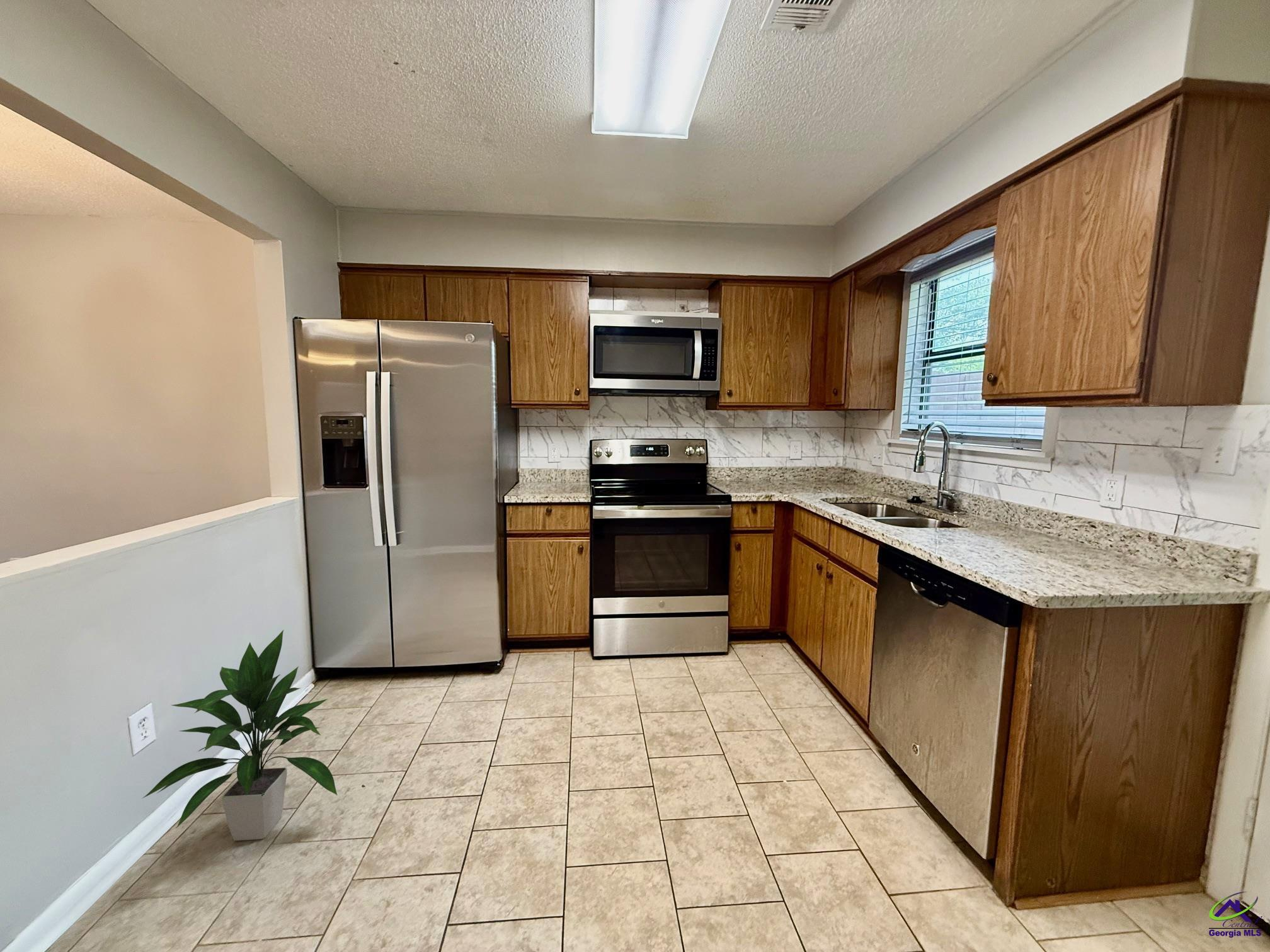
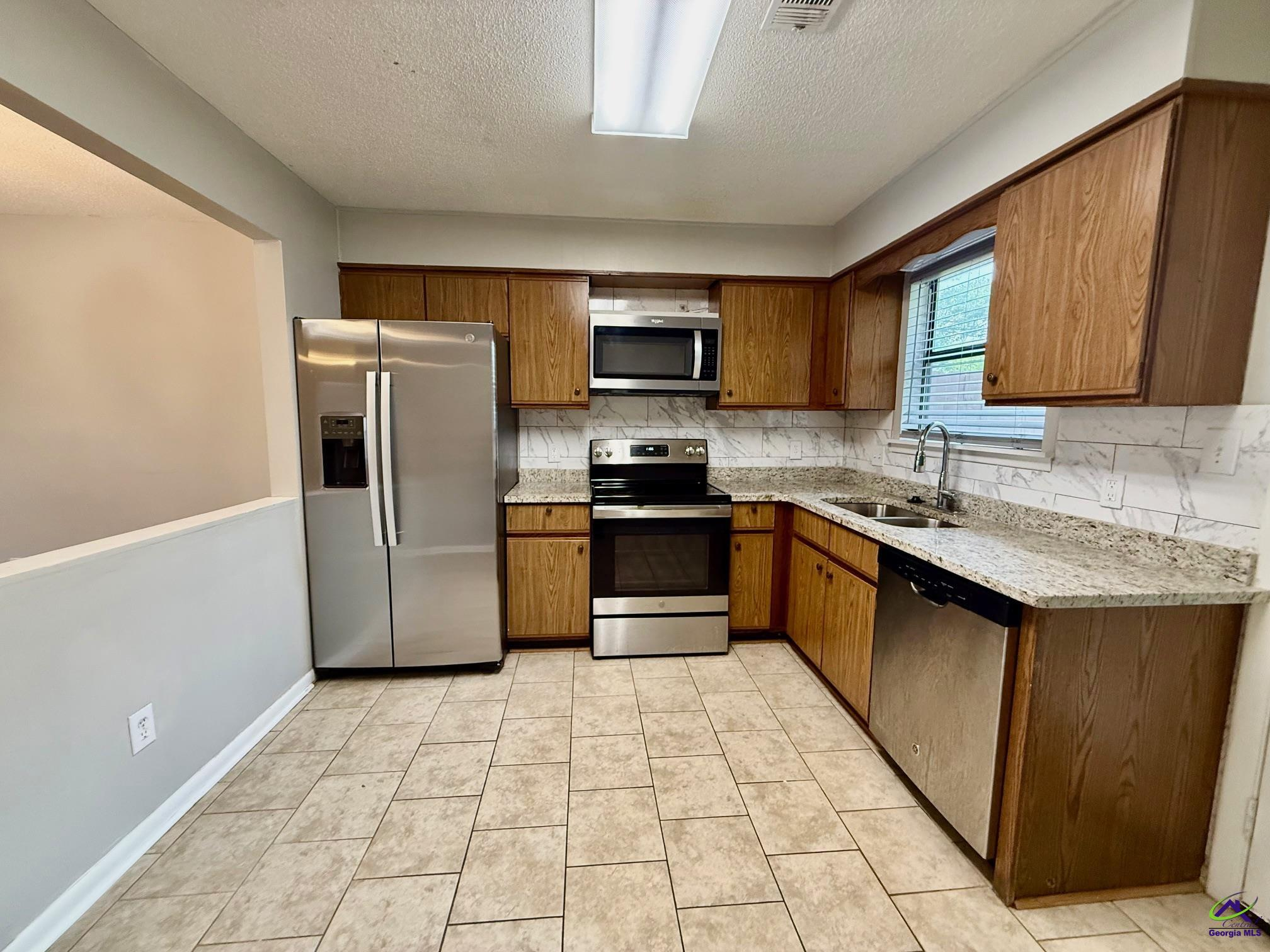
- indoor plant [142,630,338,841]
